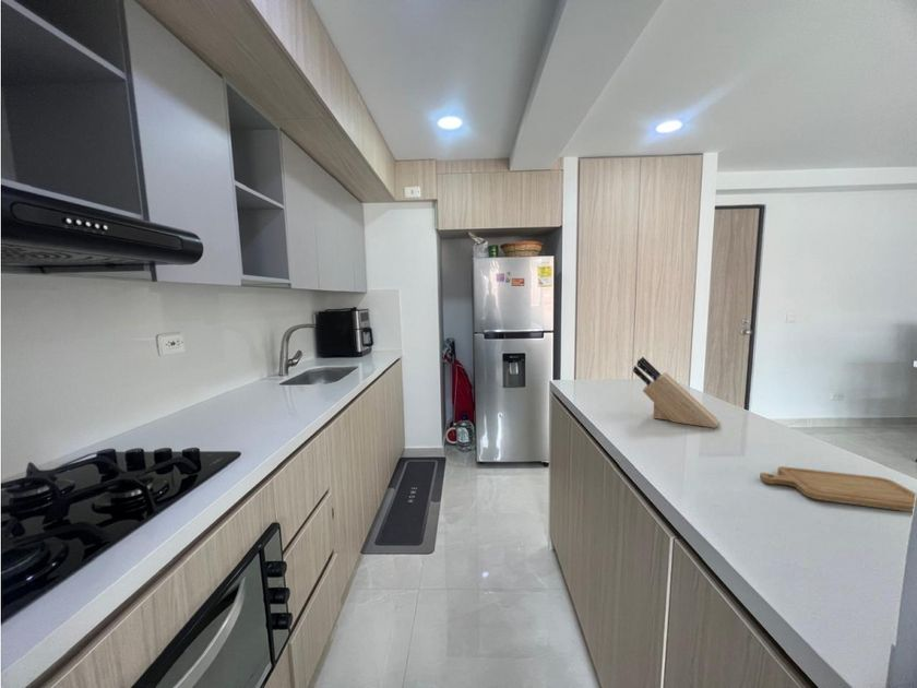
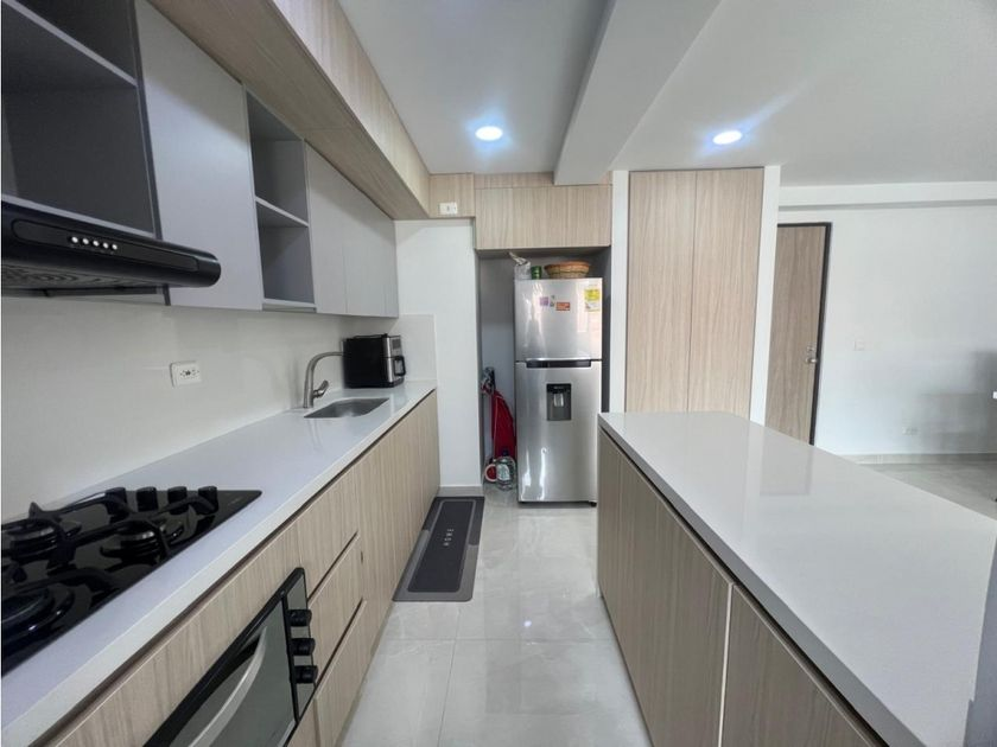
- chopping board [759,465,917,513]
- knife block [632,356,719,429]
